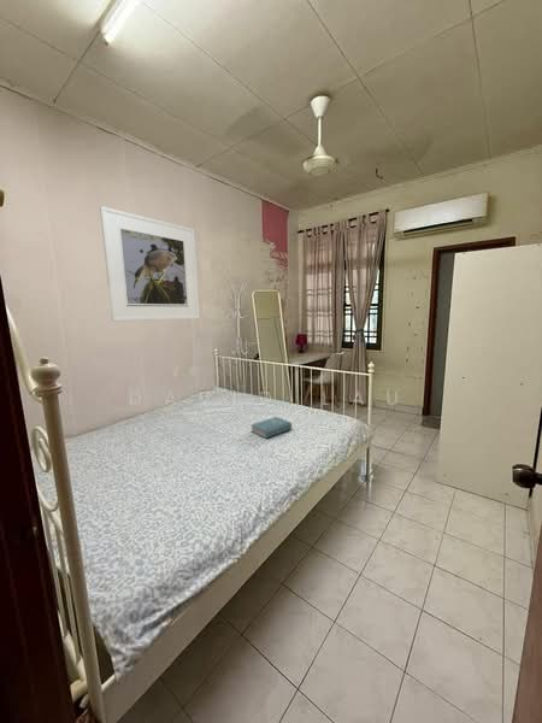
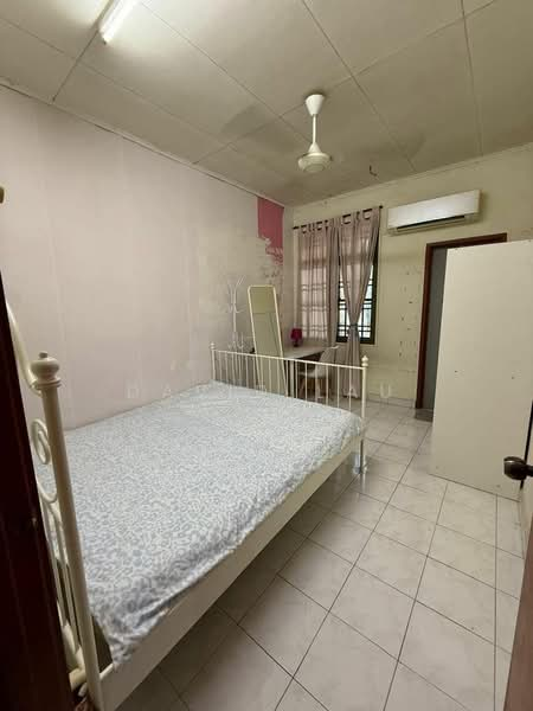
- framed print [99,205,200,323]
- book [249,416,293,440]
